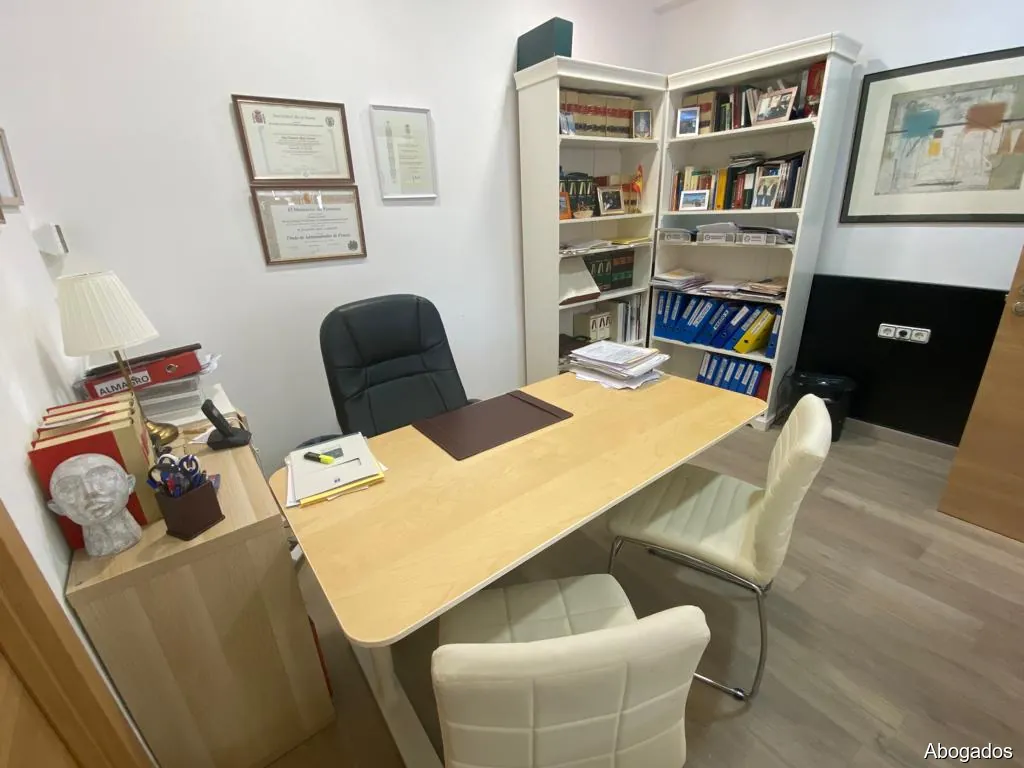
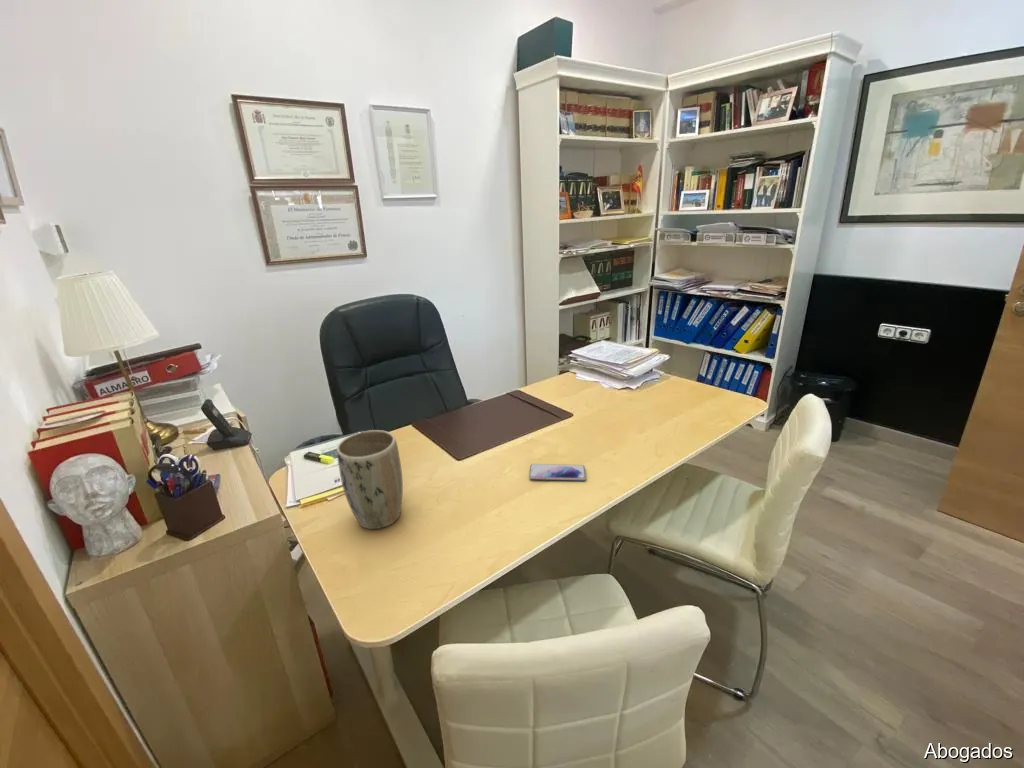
+ smartphone [528,463,587,481]
+ plant pot [336,429,404,530]
